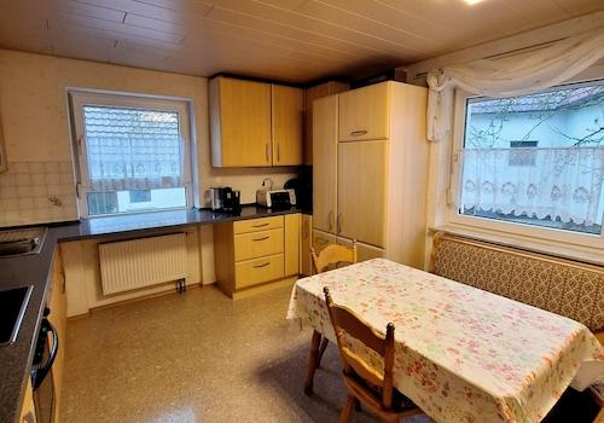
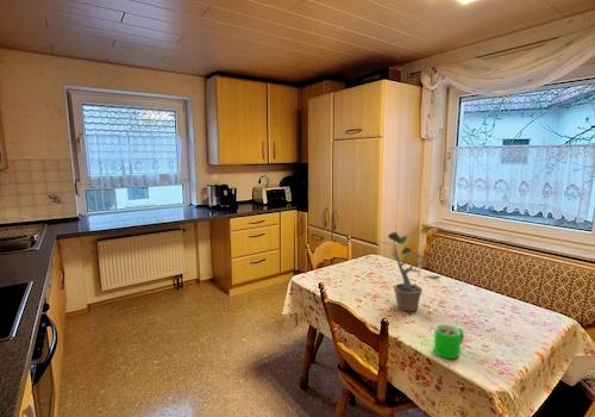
+ mug [433,324,465,360]
+ potted plant [372,231,444,312]
